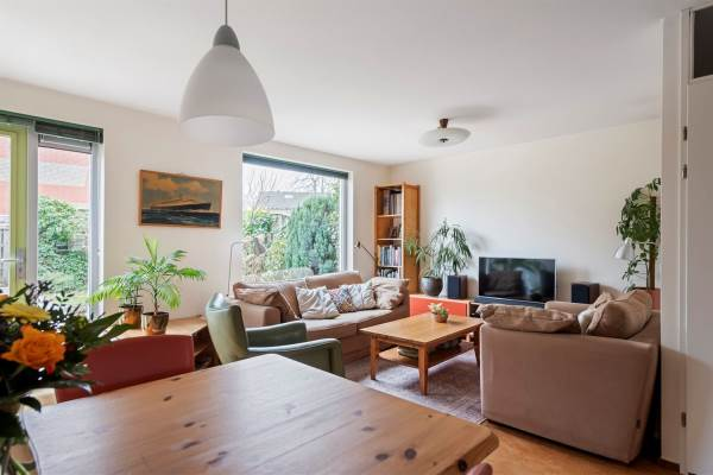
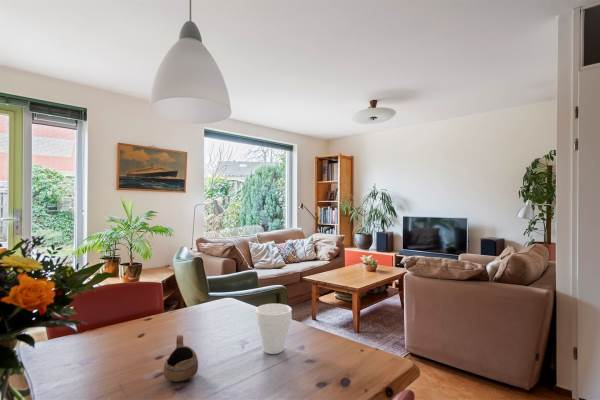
+ cup [254,303,293,355]
+ cup [162,334,199,382]
